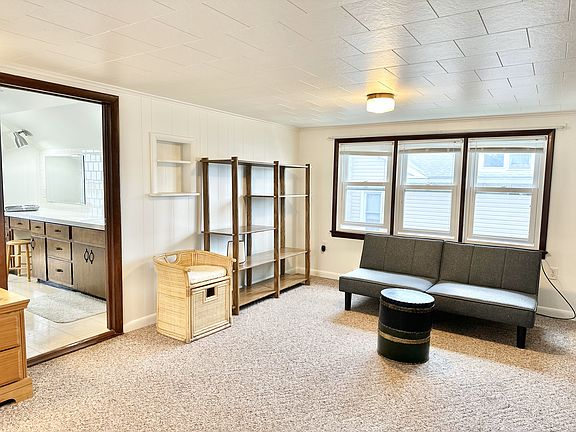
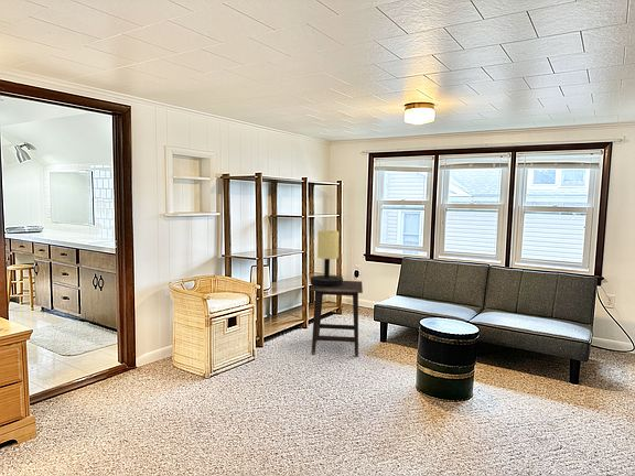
+ side table [309,280,364,358]
+ table lamp [310,229,344,288]
